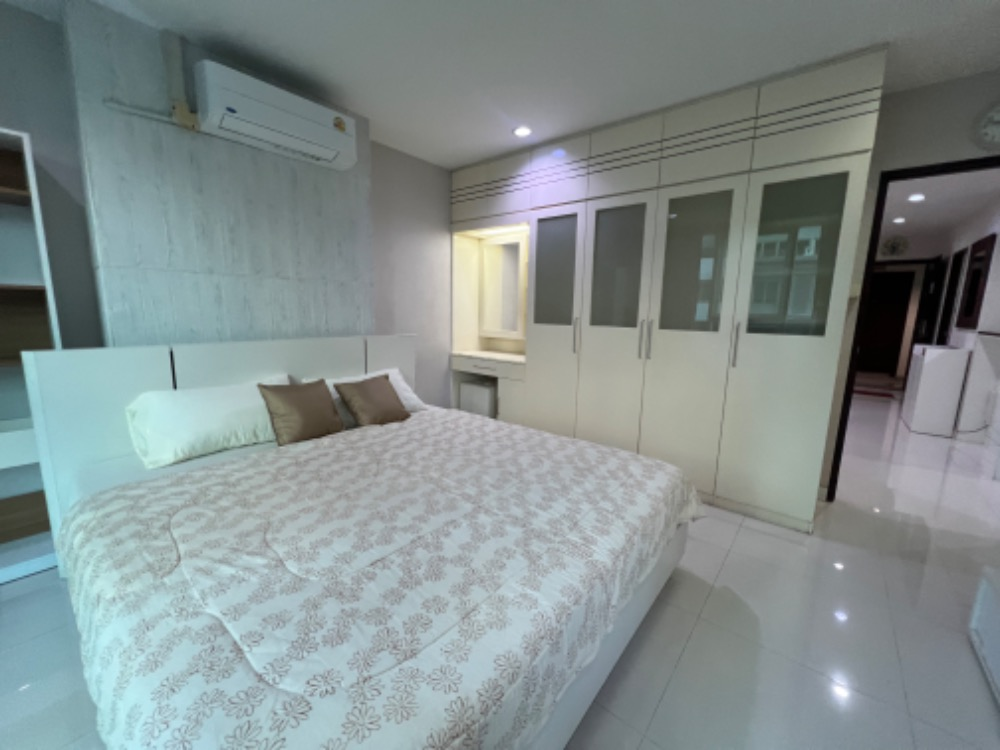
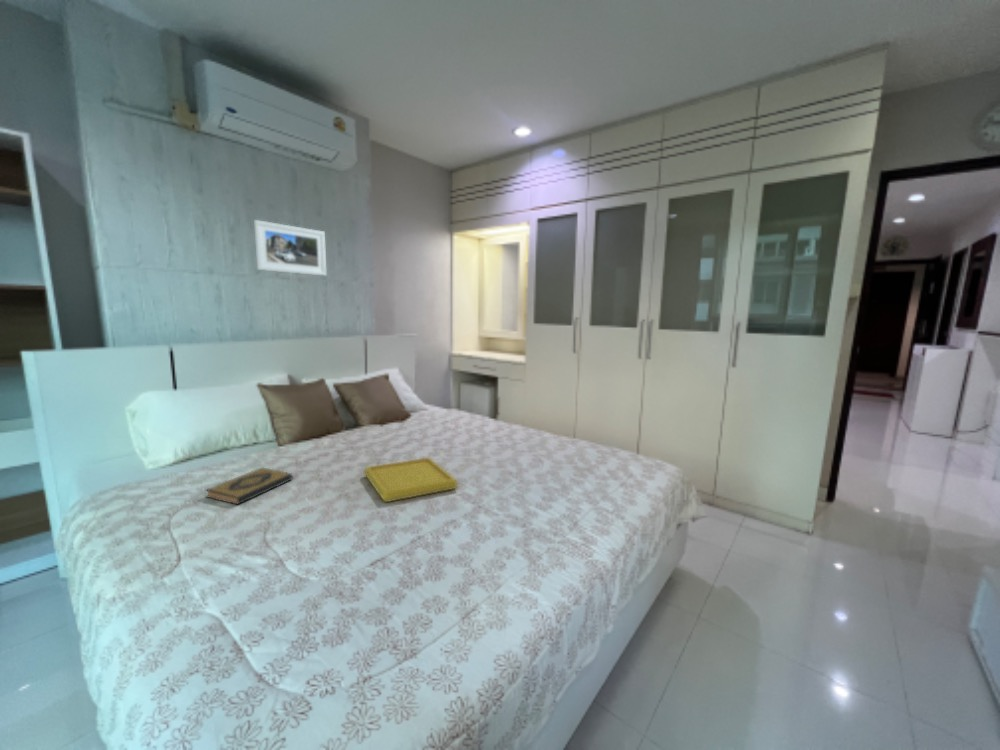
+ hardback book [204,466,293,505]
+ serving tray [363,457,459,503]
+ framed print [253,219,328,277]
